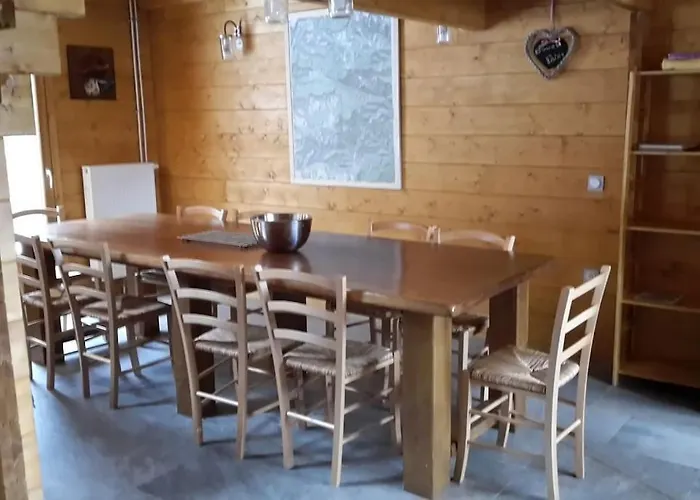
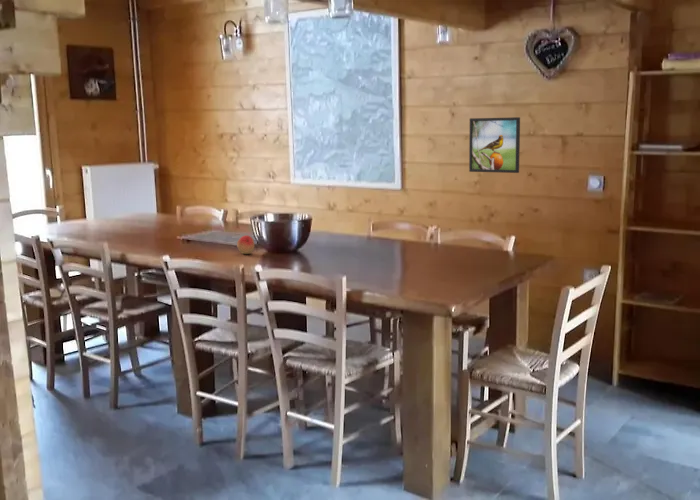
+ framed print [468,116,521,174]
+ fruit [236,234,255,255]
